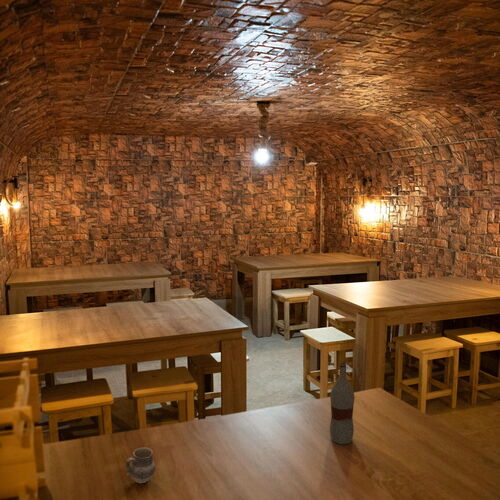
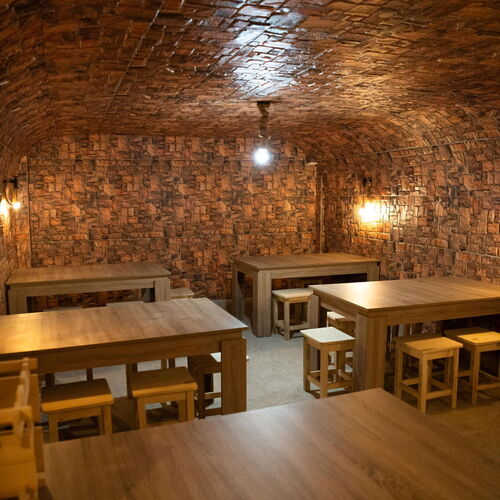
- cup [125,446,156,484]
- bottle [329,362,355,445]
